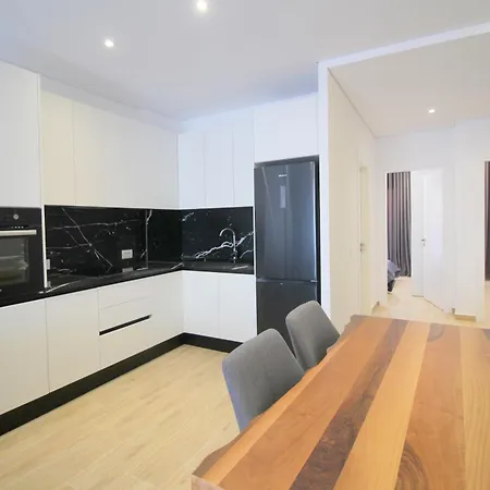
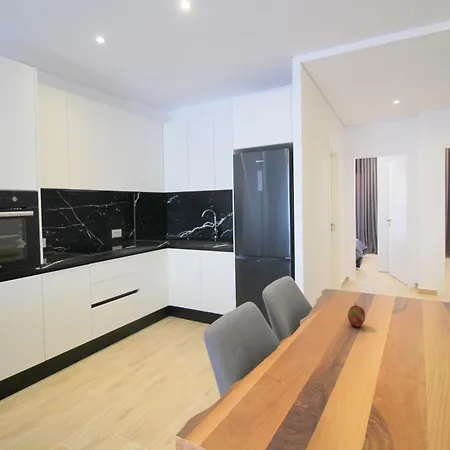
+ apple [347,301,366,328]
